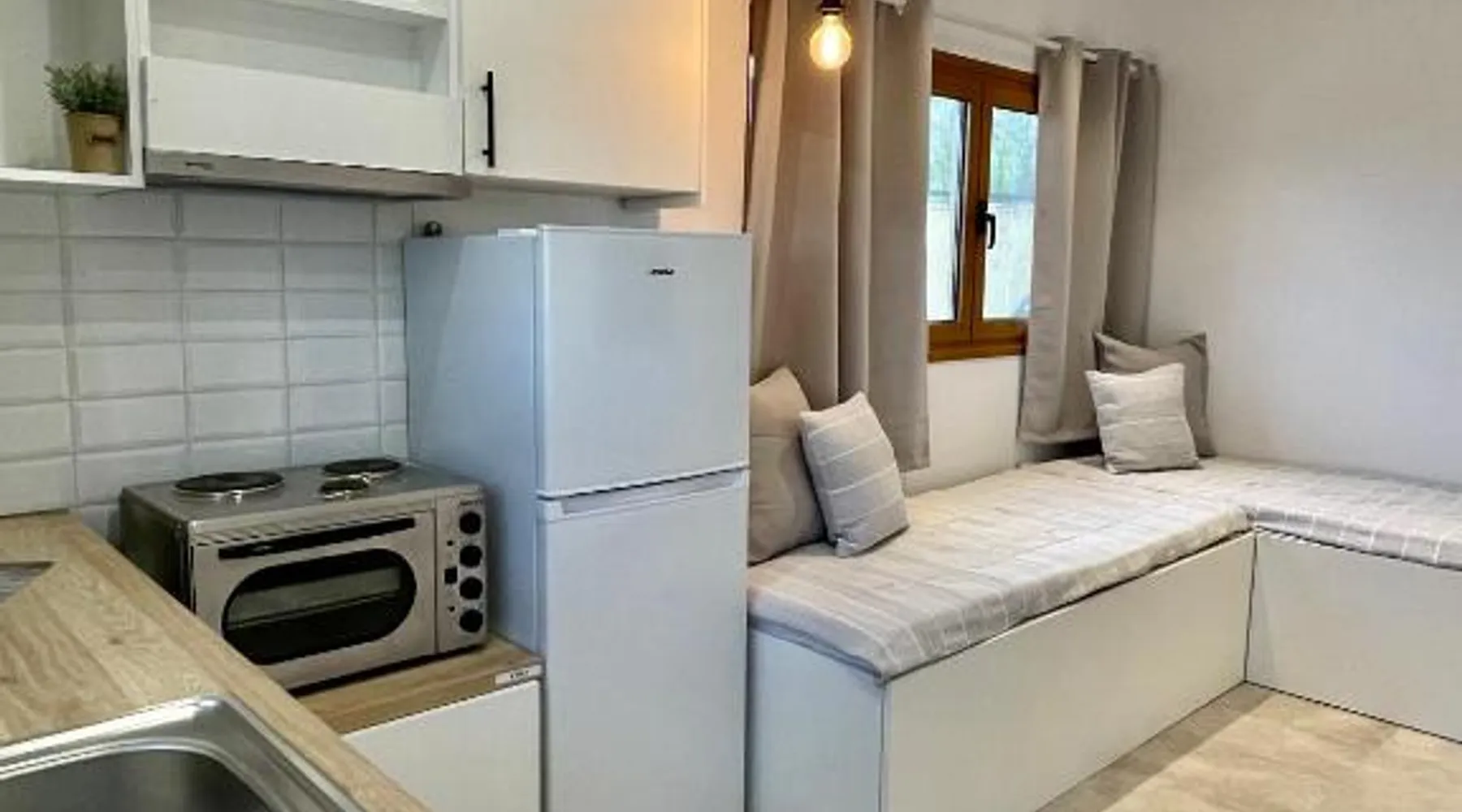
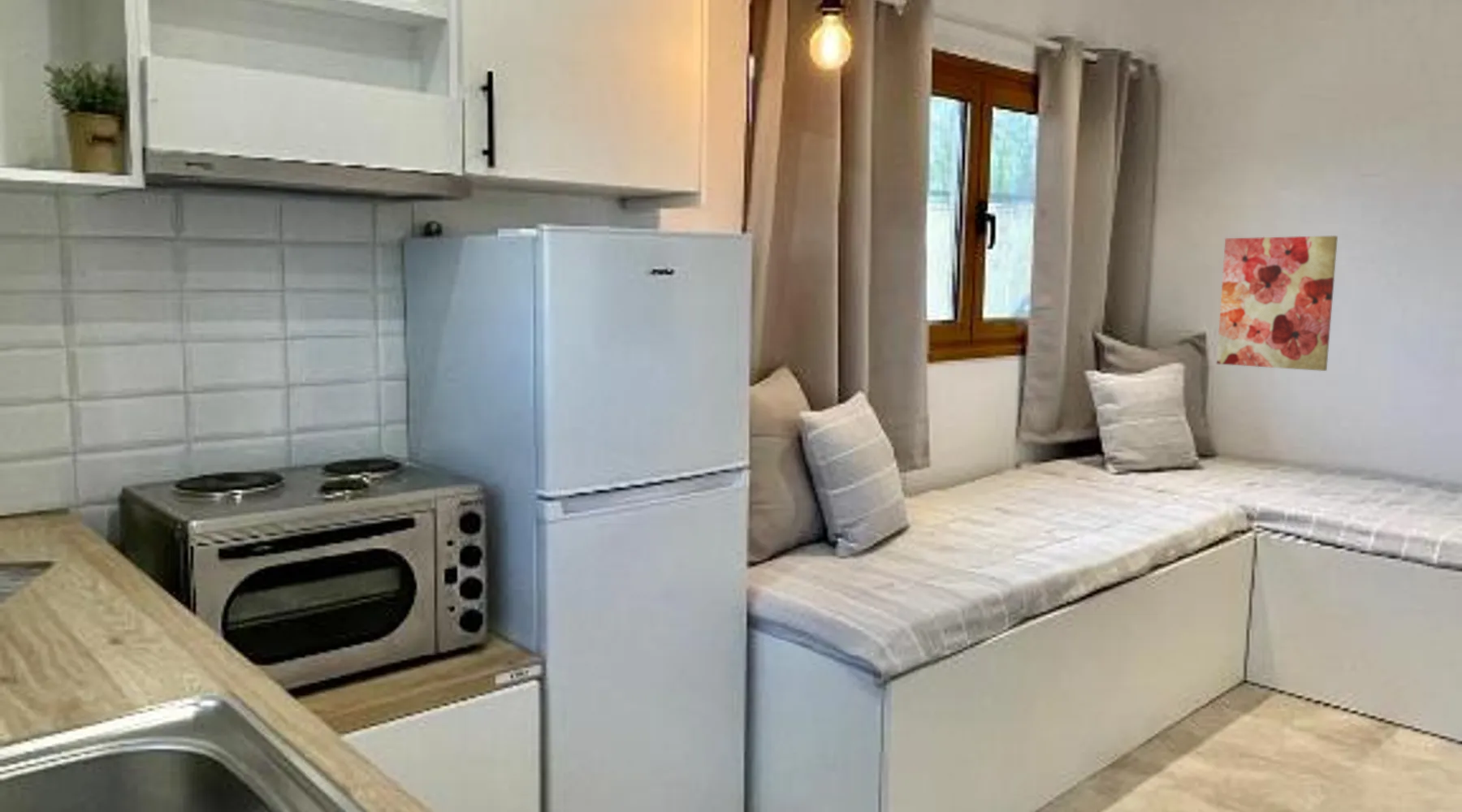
+ wall art [1216,235,1339,372]
